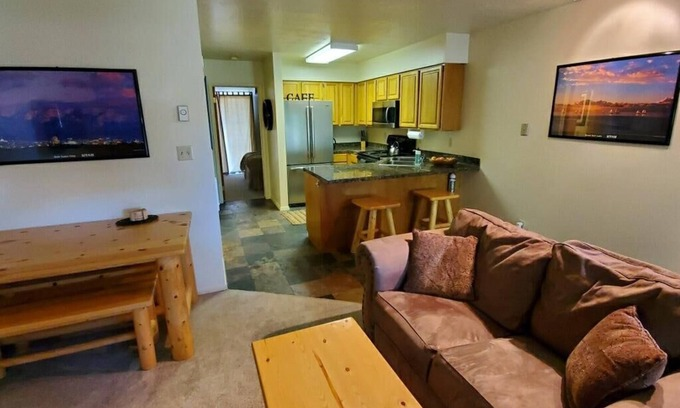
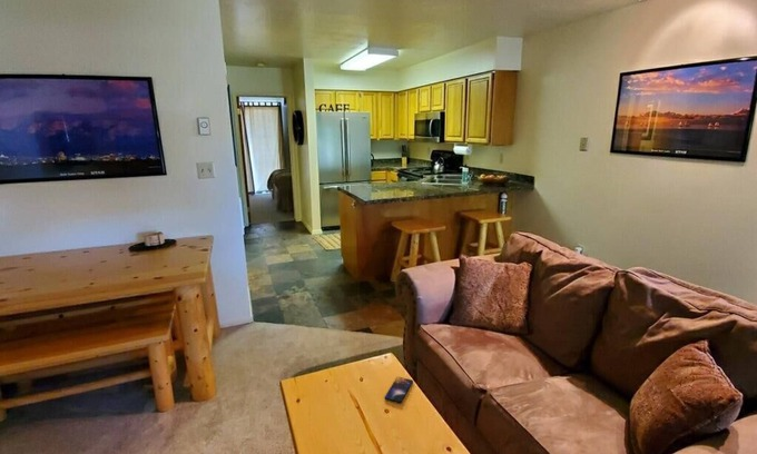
+ smartphone [383,376,414,404]
